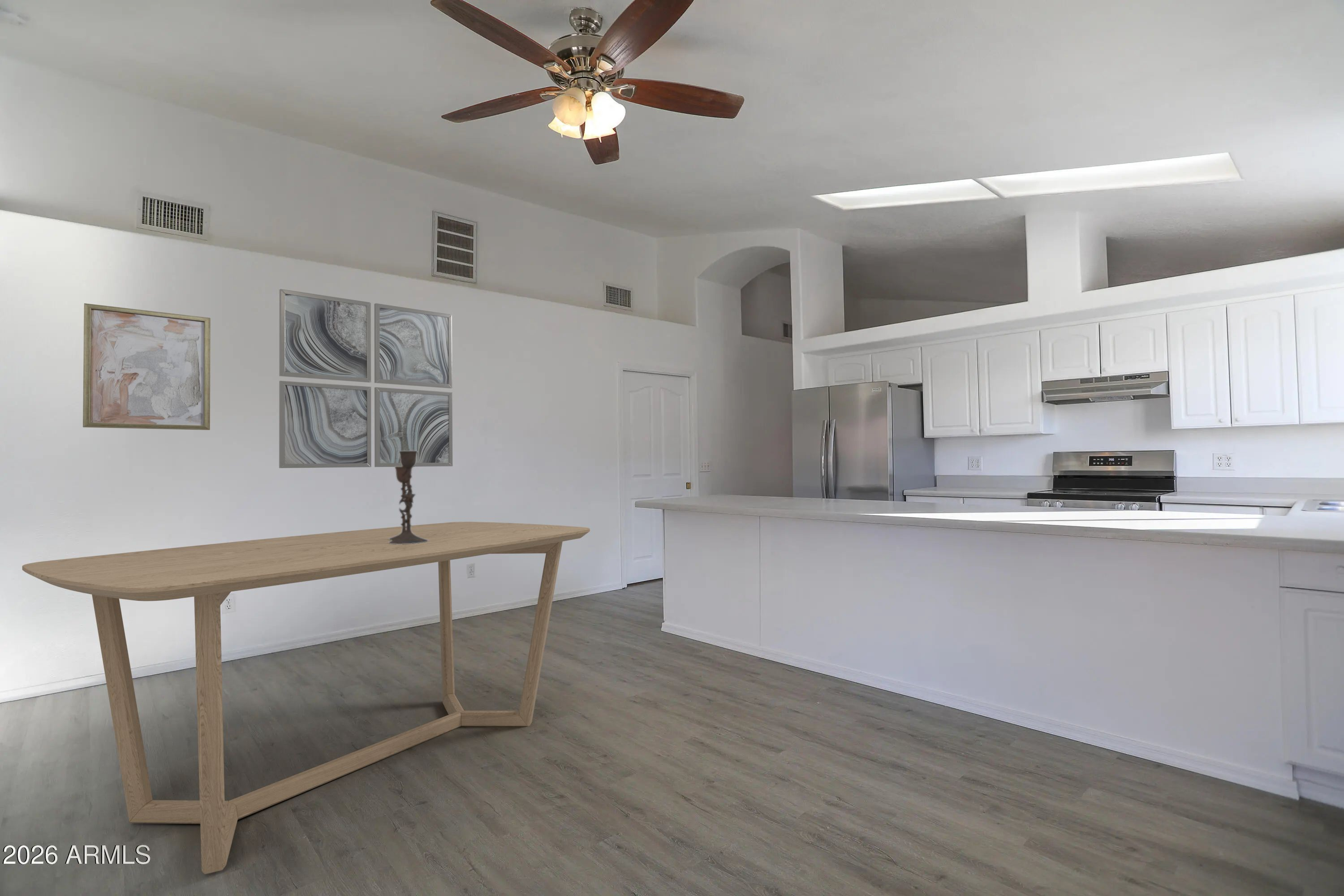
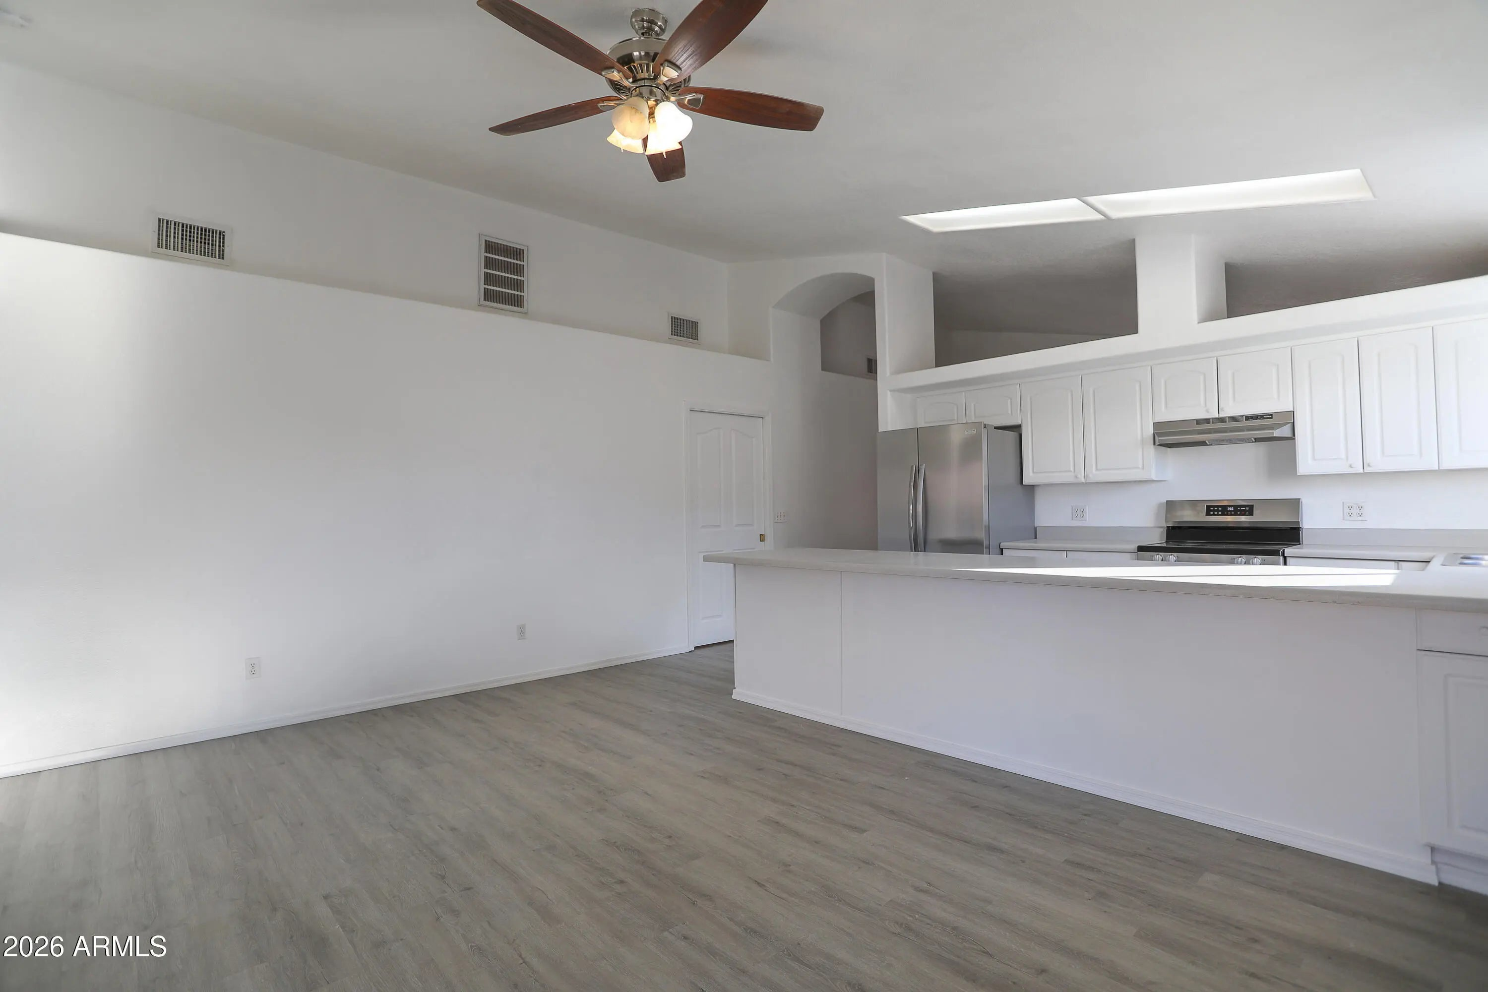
- wall art [279,289,453,469]
- wall art [82,303,211,431]
- candlestick [388,451,428,544]
- dining table [22,521,590,875]
